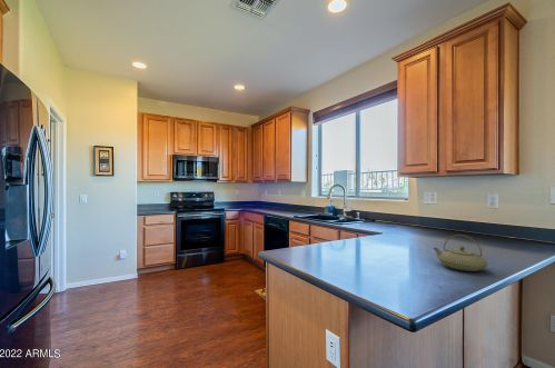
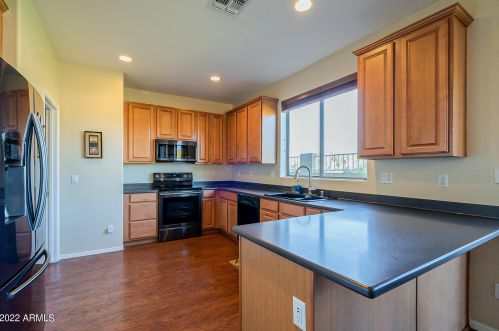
- teapot [432,233,489,272]
